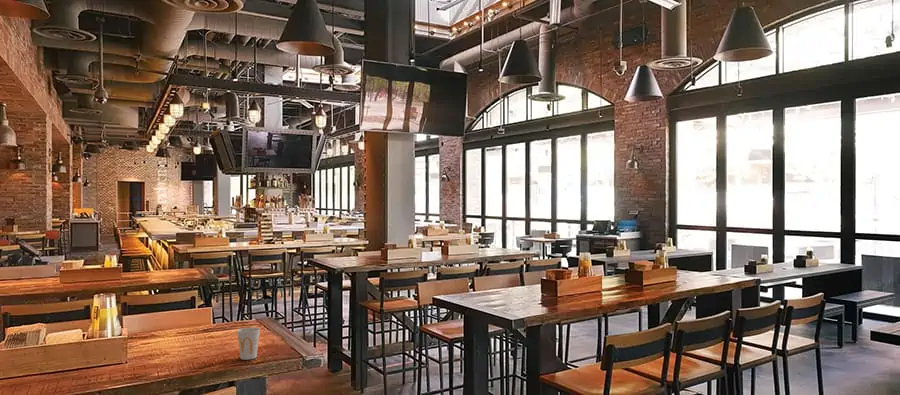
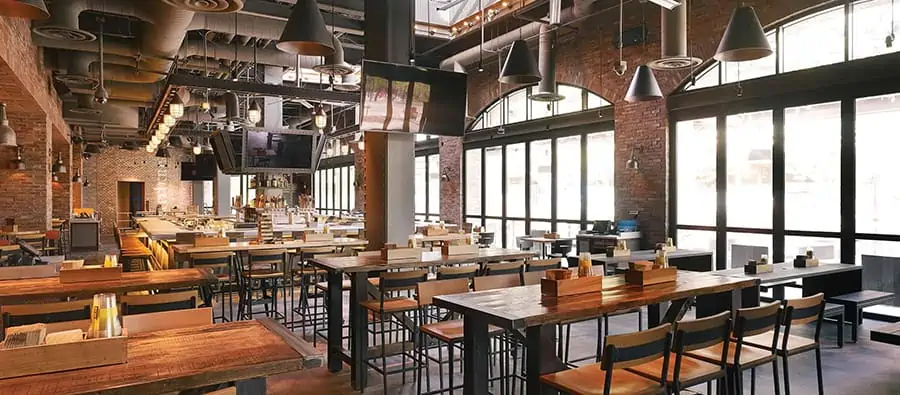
- cup [236,326,261,361]
